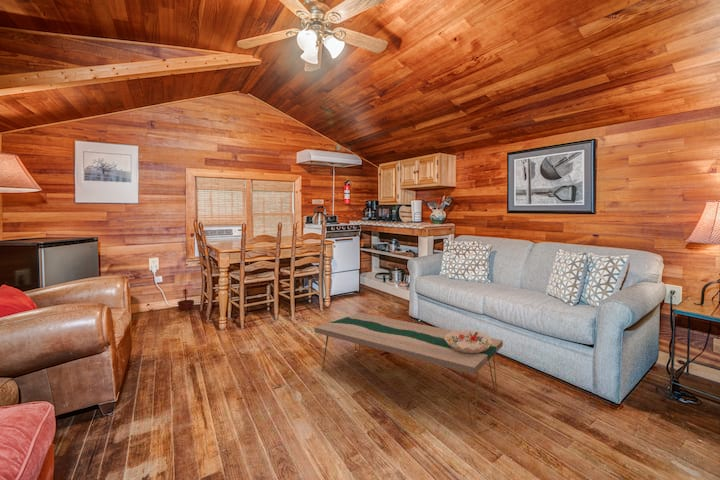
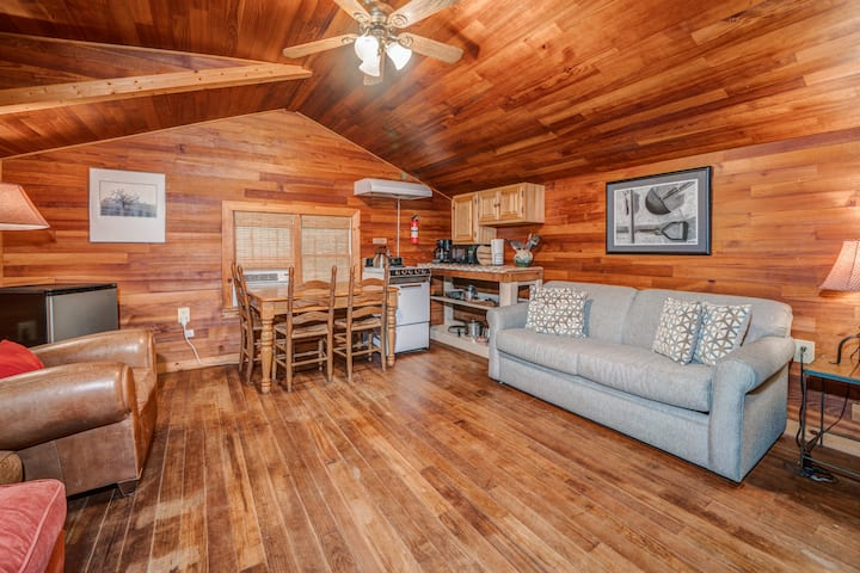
- basket [176,287,195,311]
- decorative bowl [445,329,492,353]
- coffee table [313,312,504,427]
